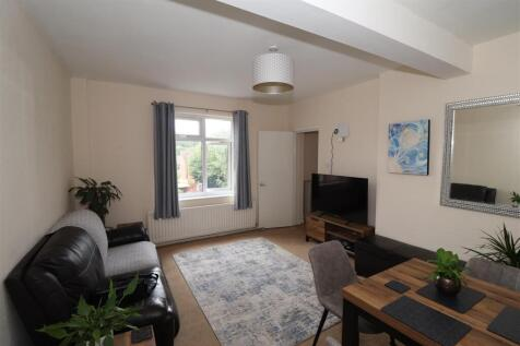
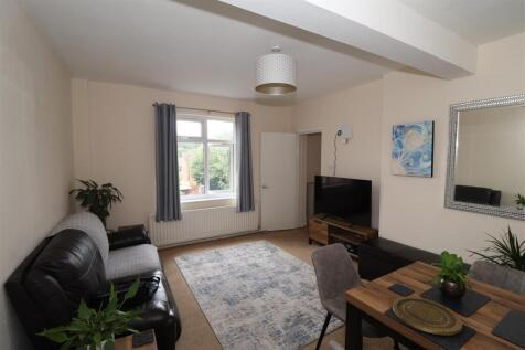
+ plate [392,296,463,337]
